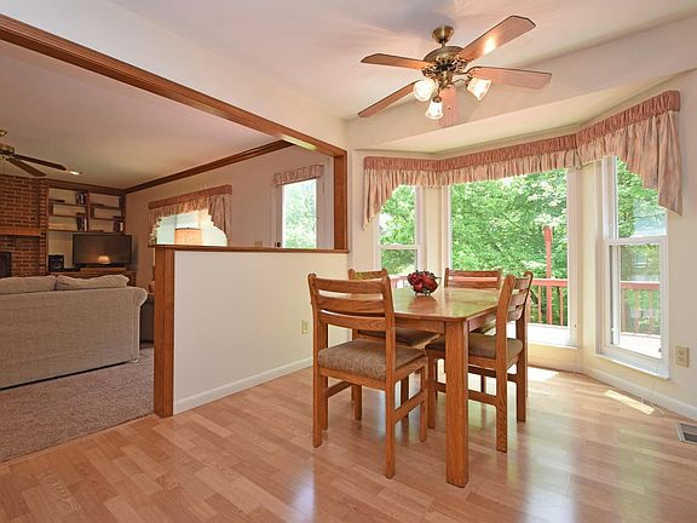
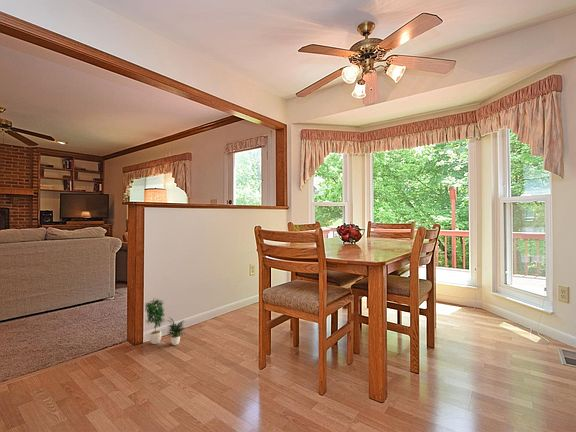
+ potted plant [144,298,187,346]
